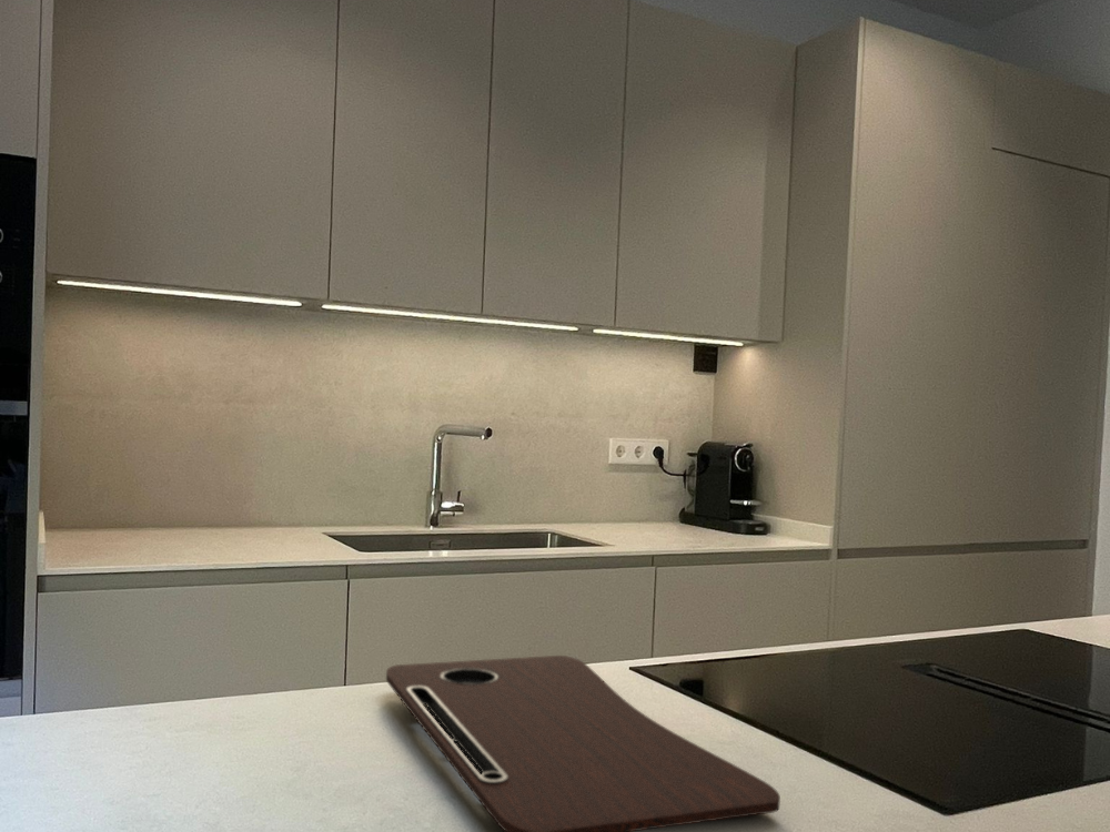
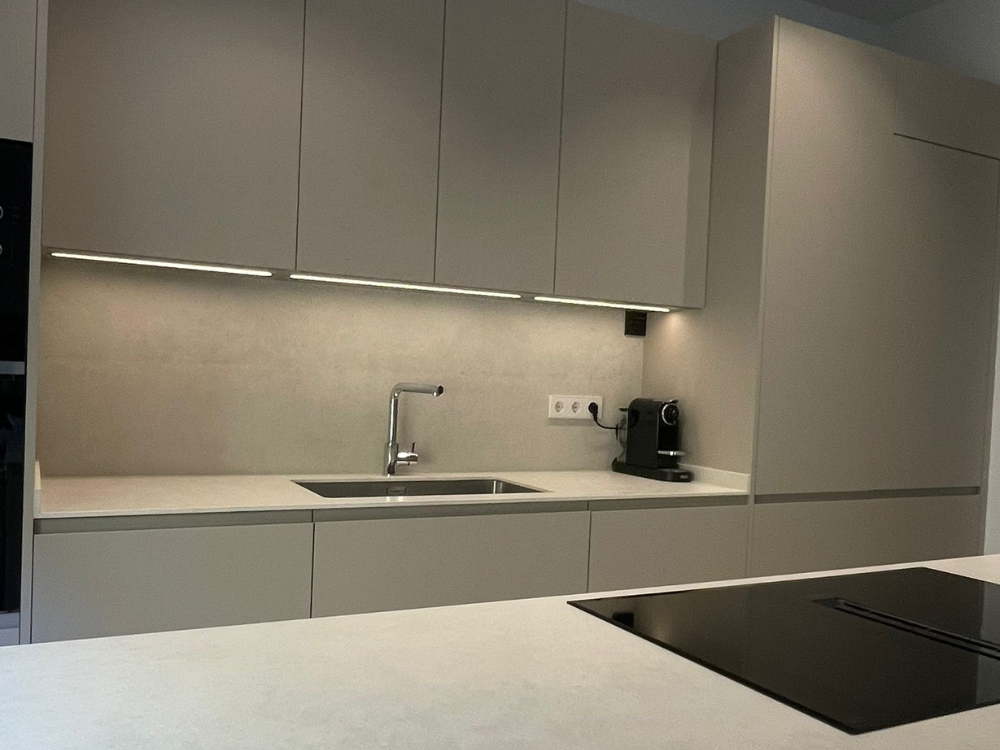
- cutting board [385,655,781,832]
